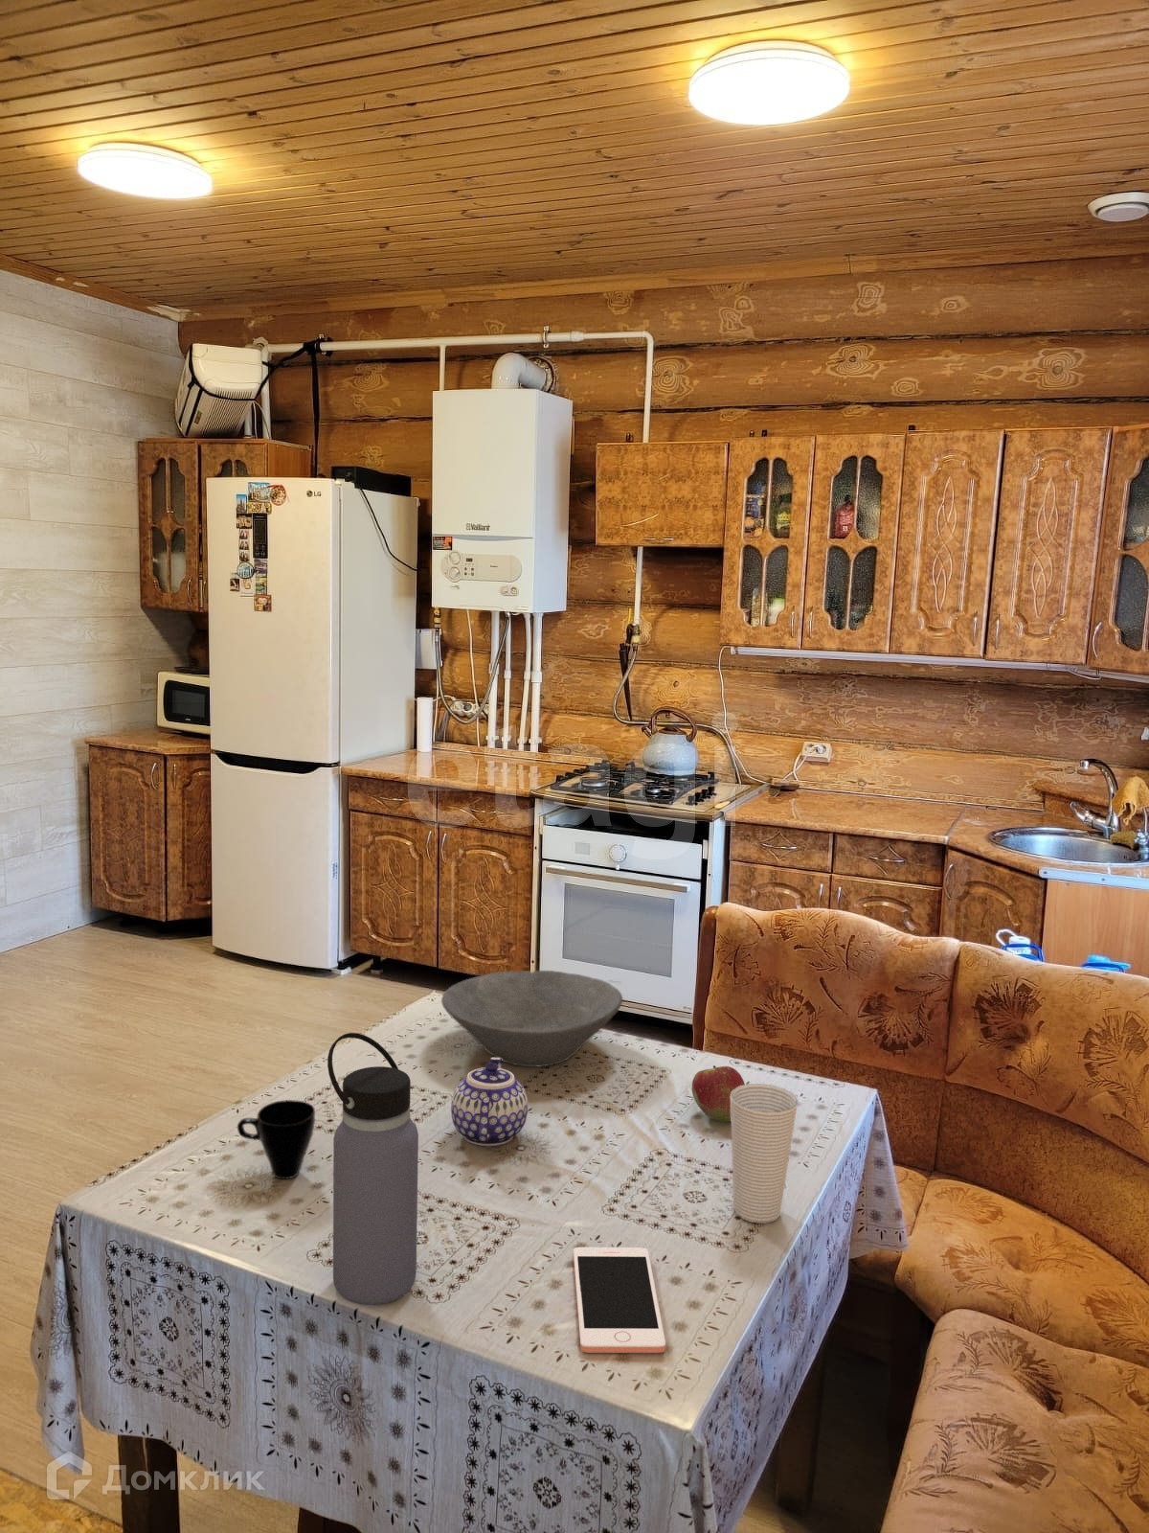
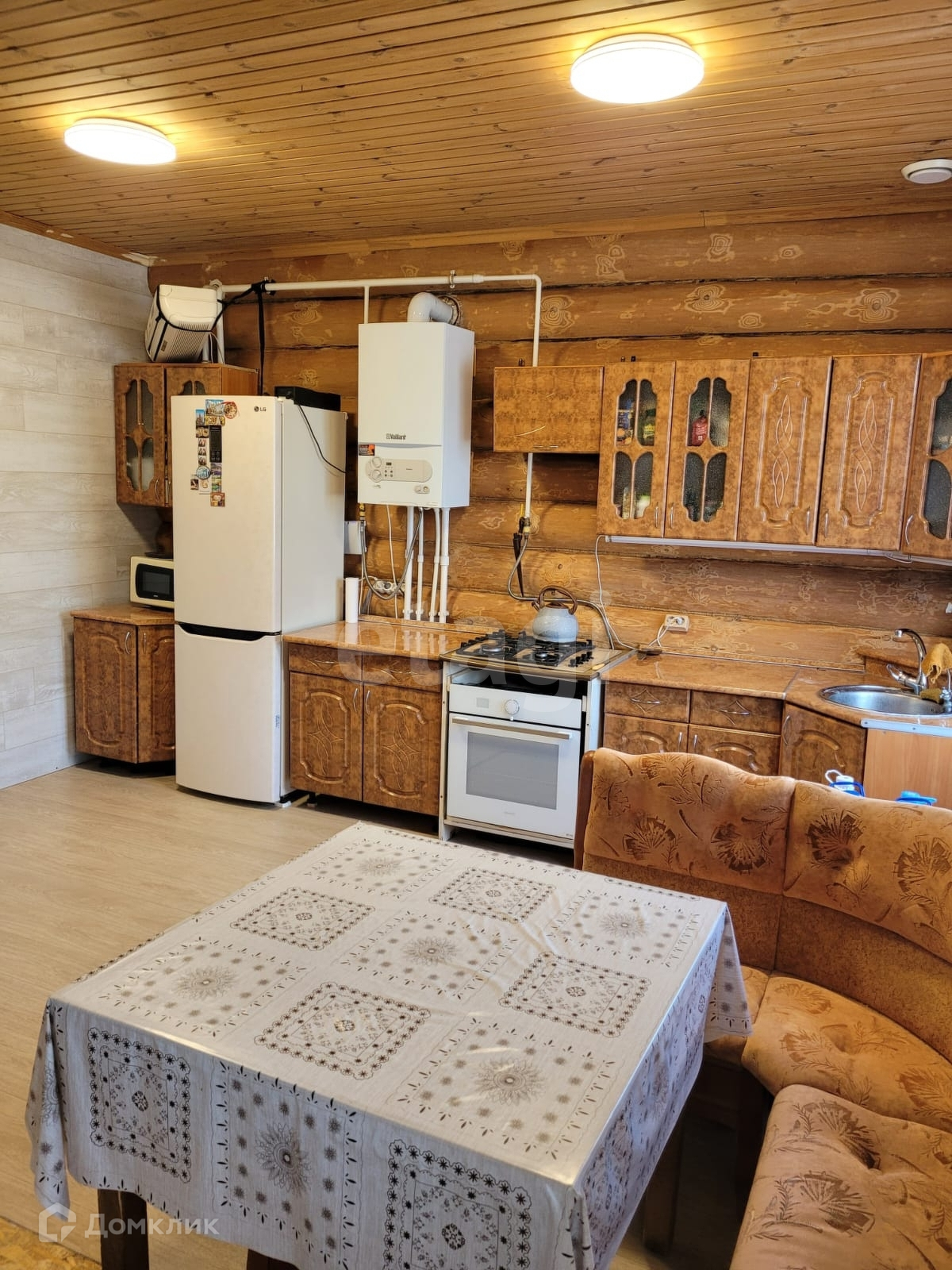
- bowl [441,969,623,1068]
- teapot [450,1057,529,1147]
- fruit [692,1065,746,1123]
- cup [730,1083,799,1224]
- water bottle [327,1032,419,1306]
- cell phone [572,1247,666,1354]
- cup [237,1098,316,1179]
